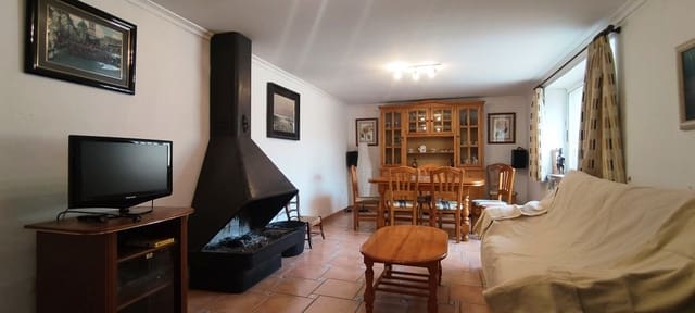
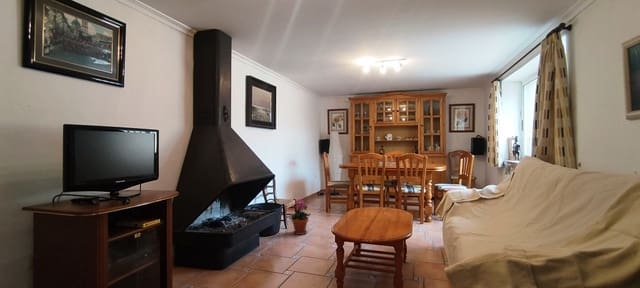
+ potted plant [288,198,311,236]
